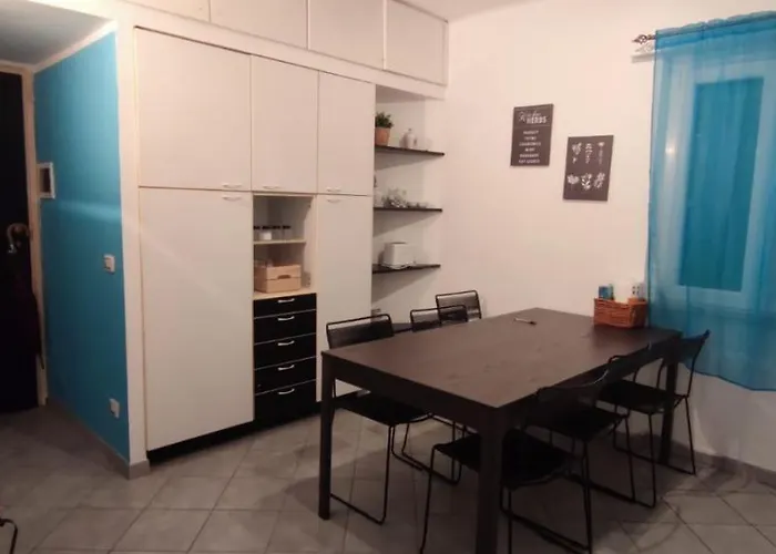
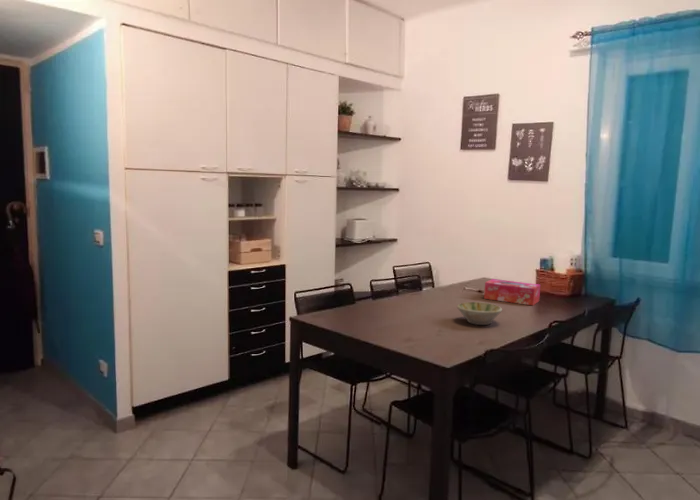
+ bowl [456,301,503,326]
+ tissue box [483,278,541,306]
